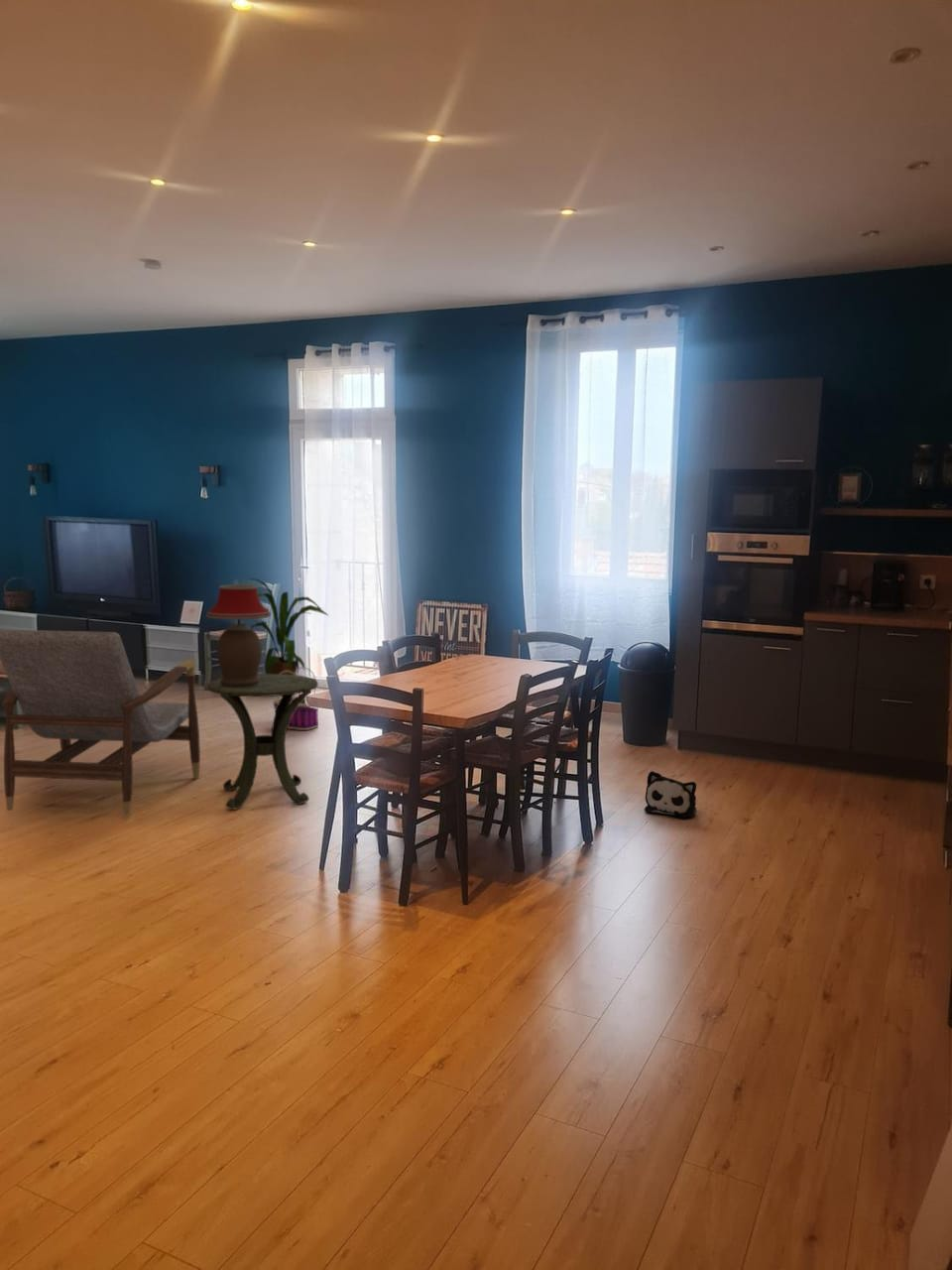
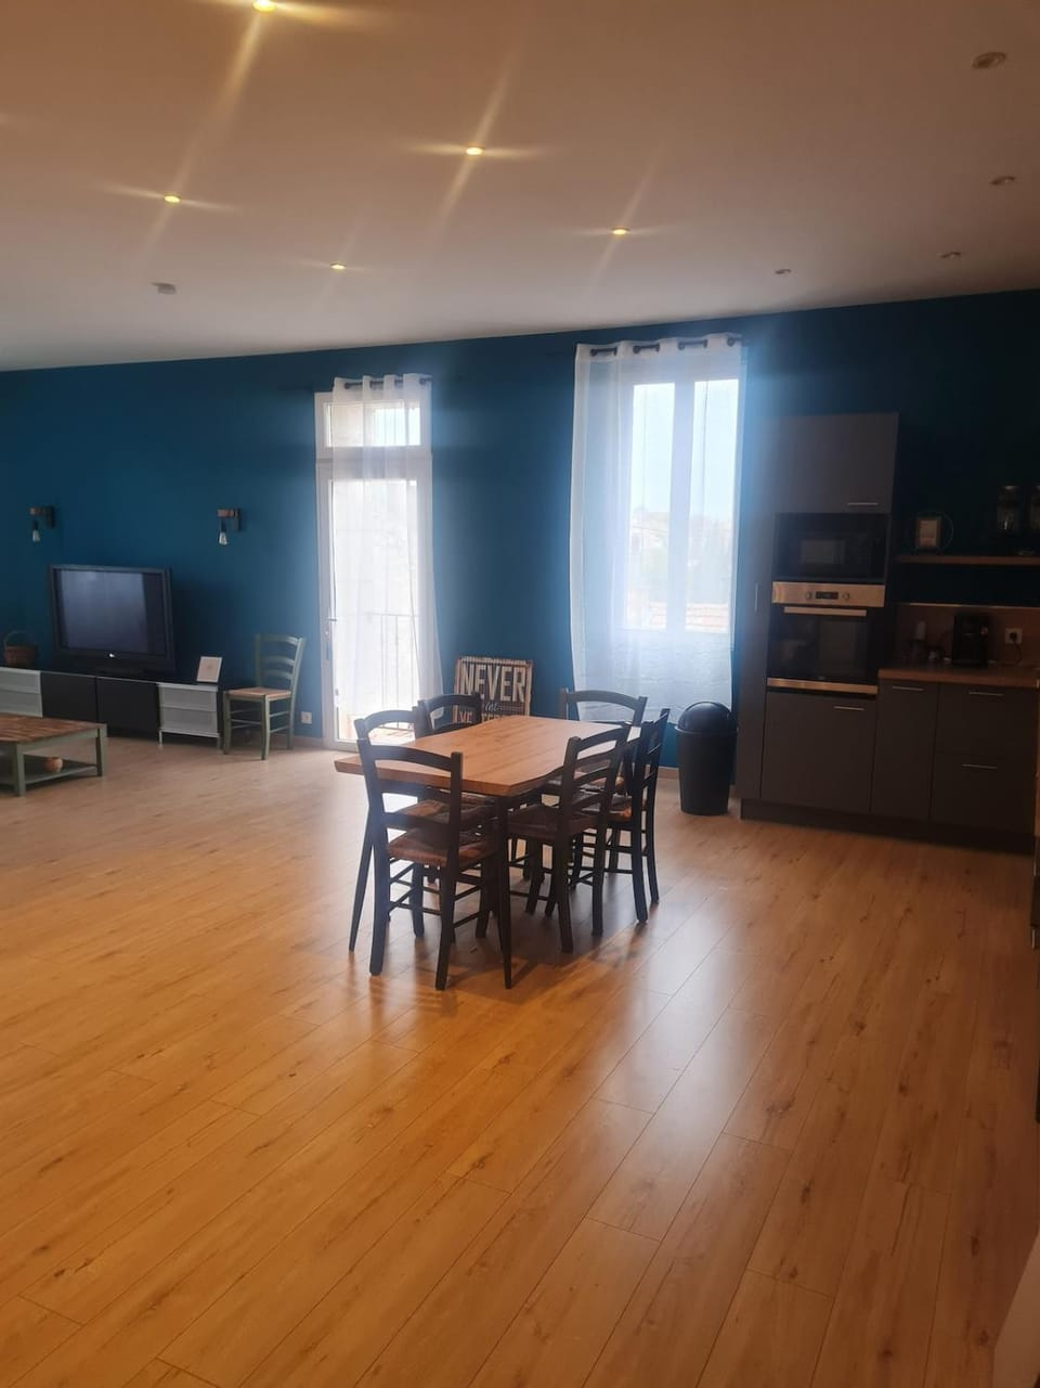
- house plant [249,577,330,675]
- table lamp [205,583,272,687]
- basket [272,666,319,731]
- side table [206,673,319,811]
- plush toy [644,770,697,819]
- armchair [0,628,201,817]
